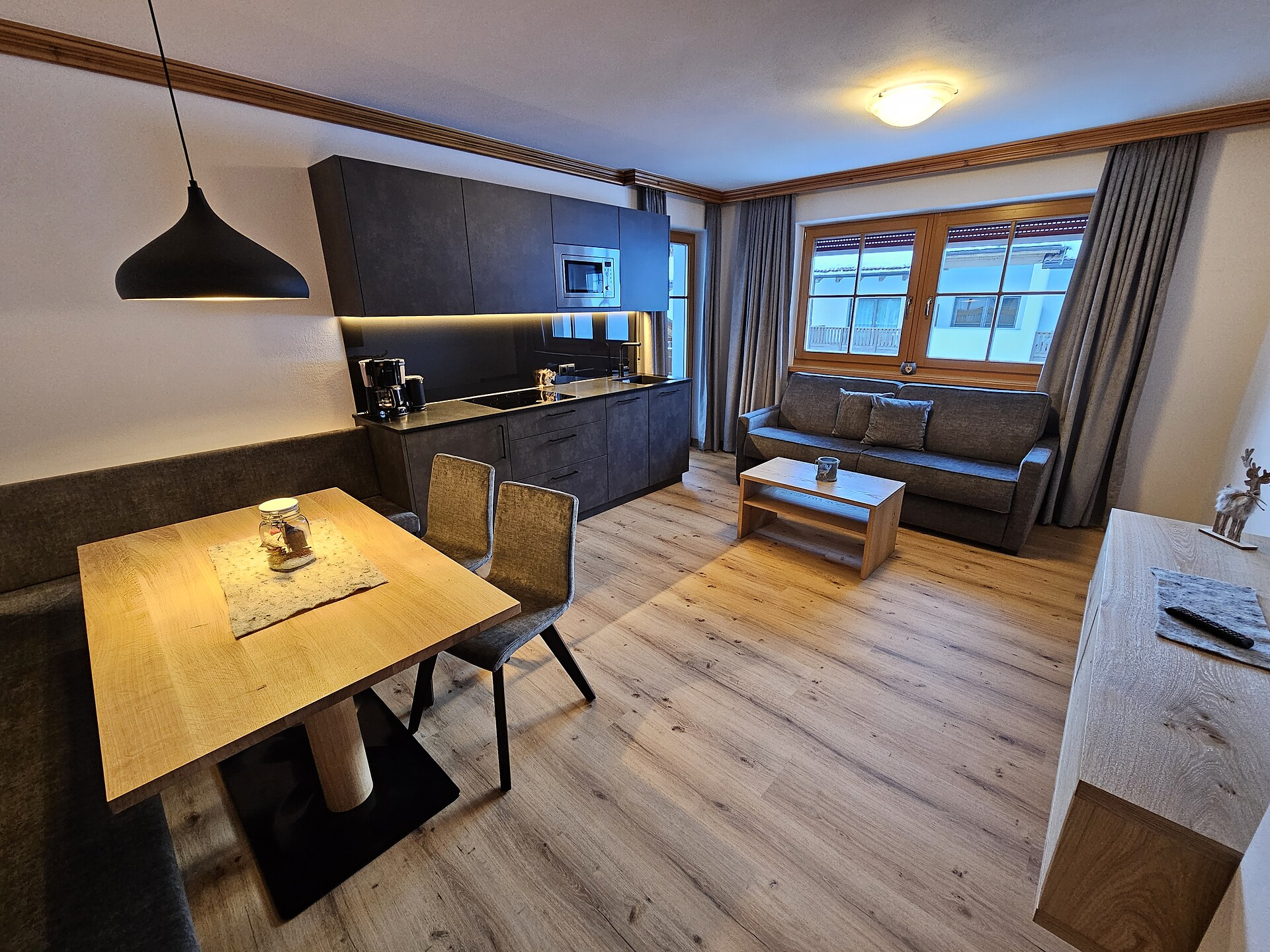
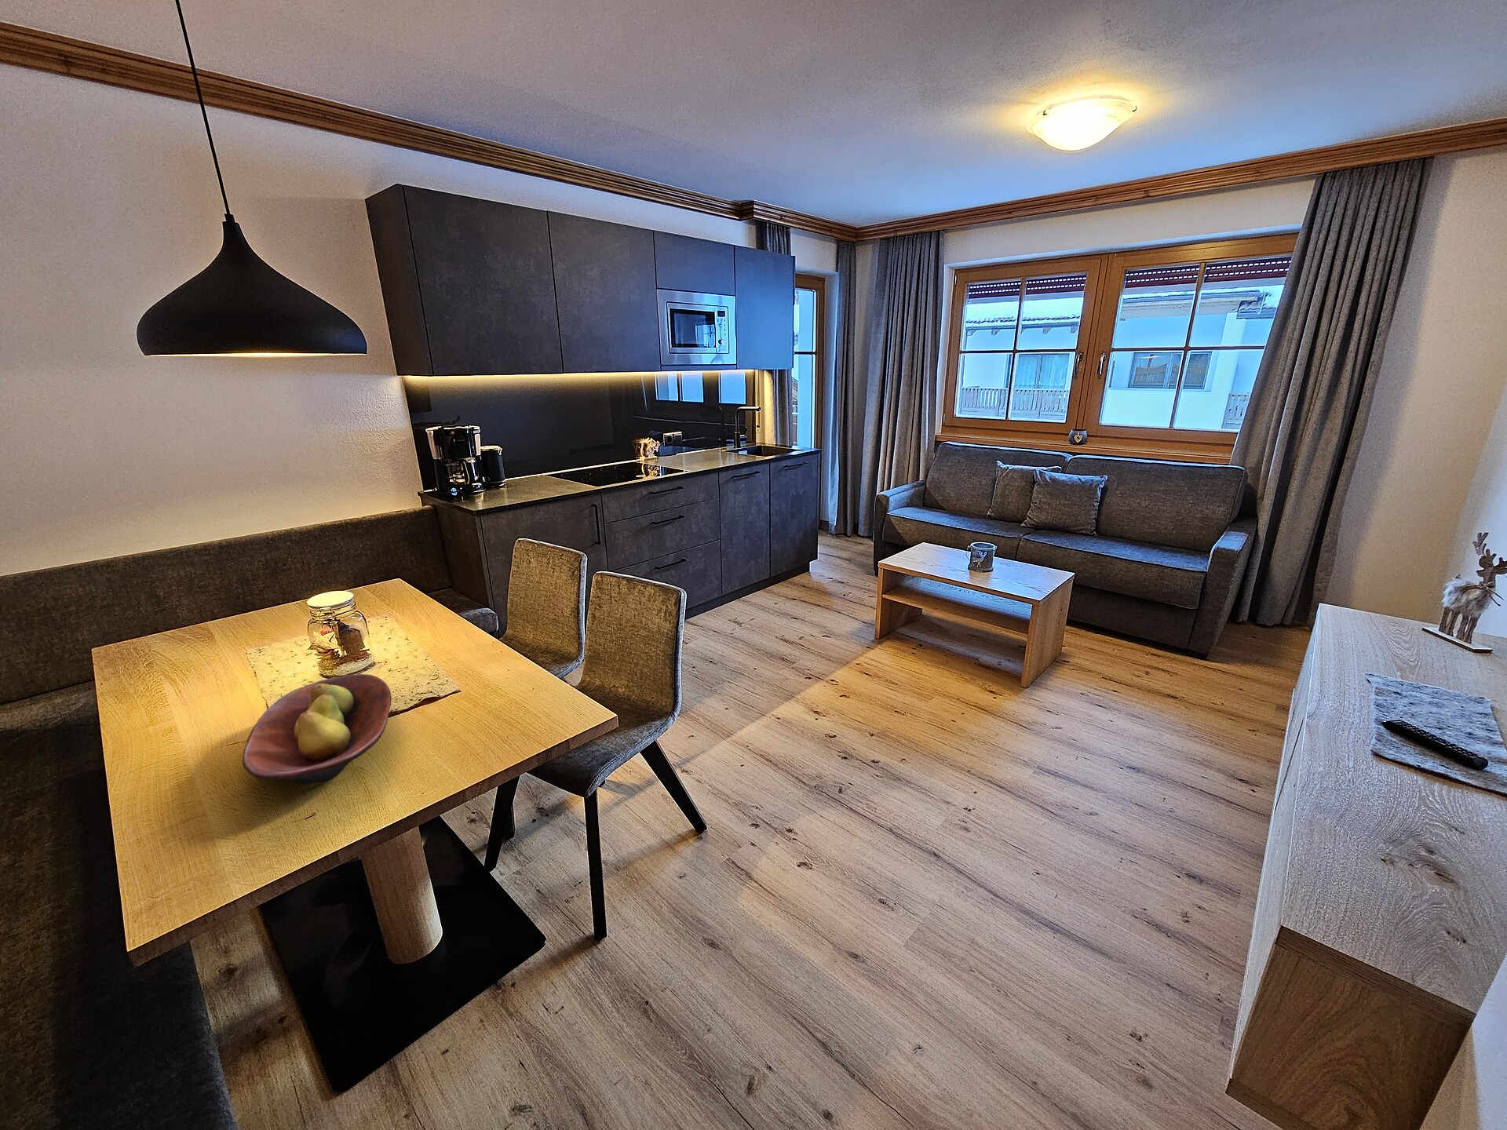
+ fruit bowl [242,673,393,783]
